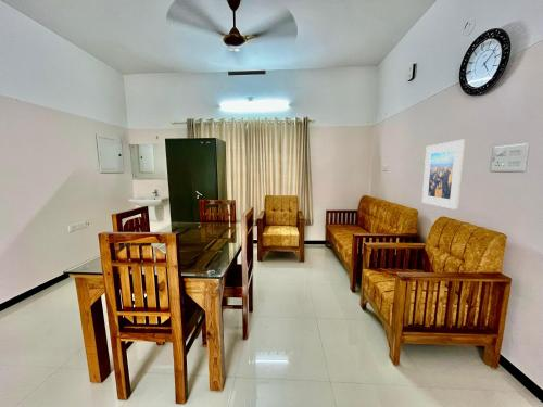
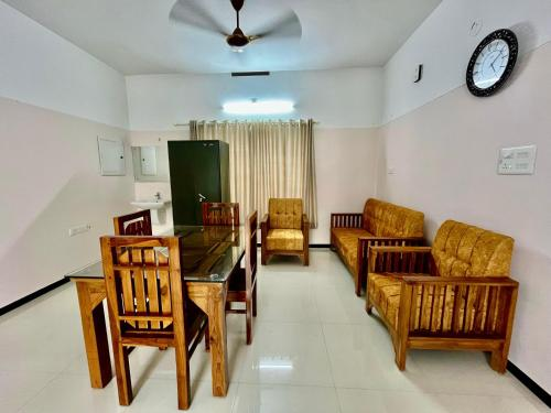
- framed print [421,139,466,211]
